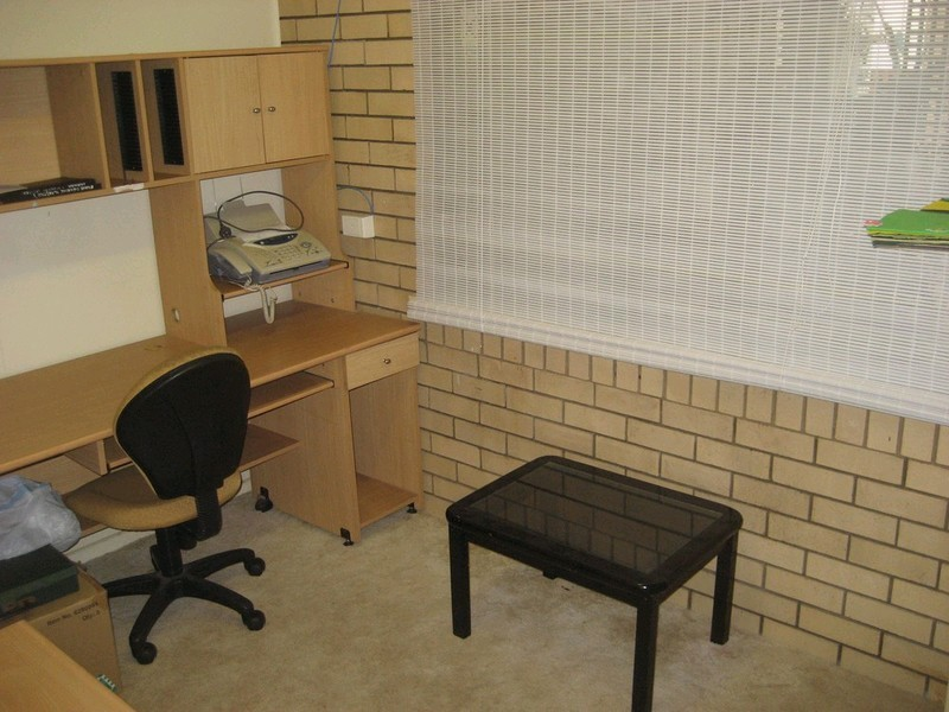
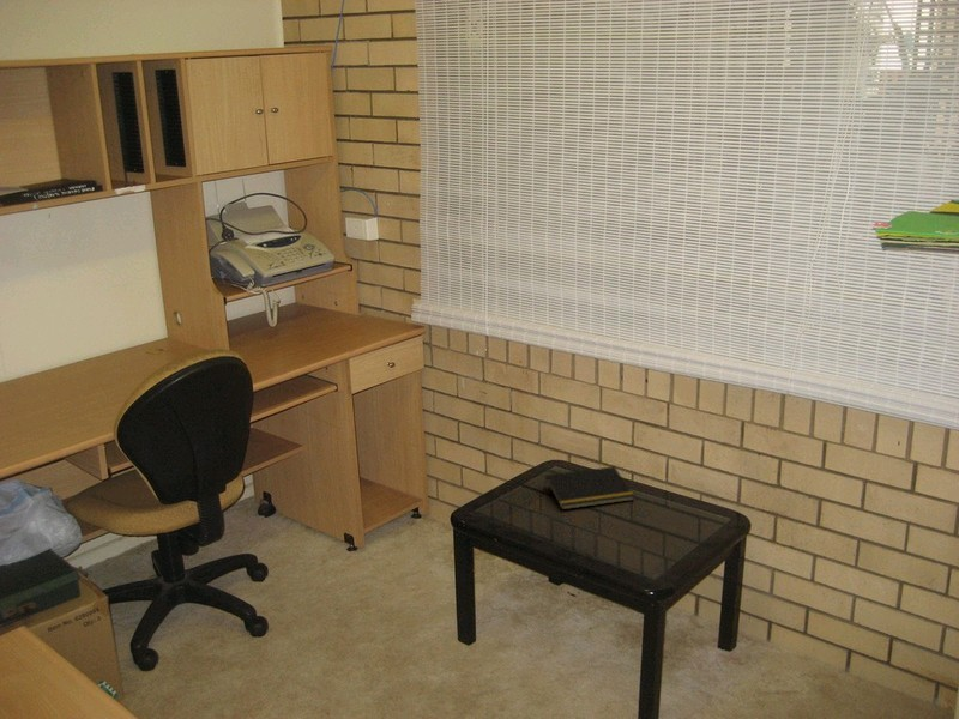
+ notepad [543,465,635,510]
